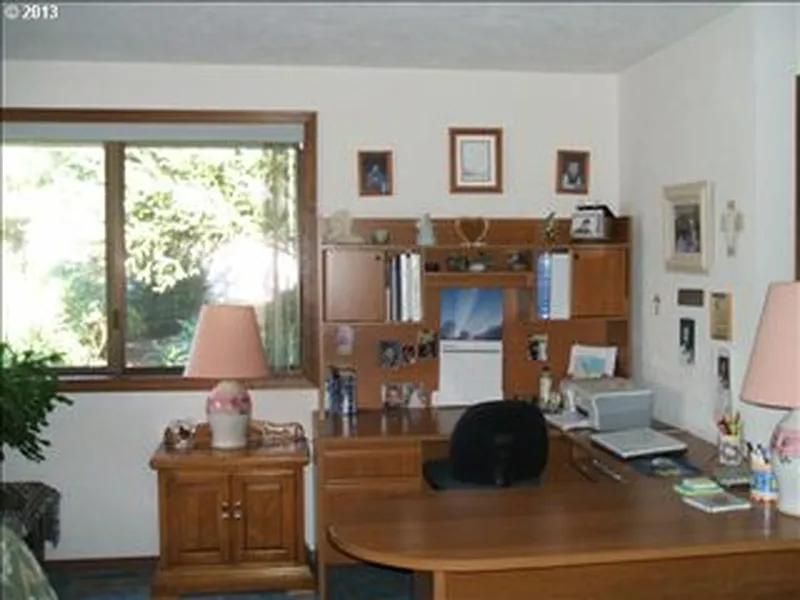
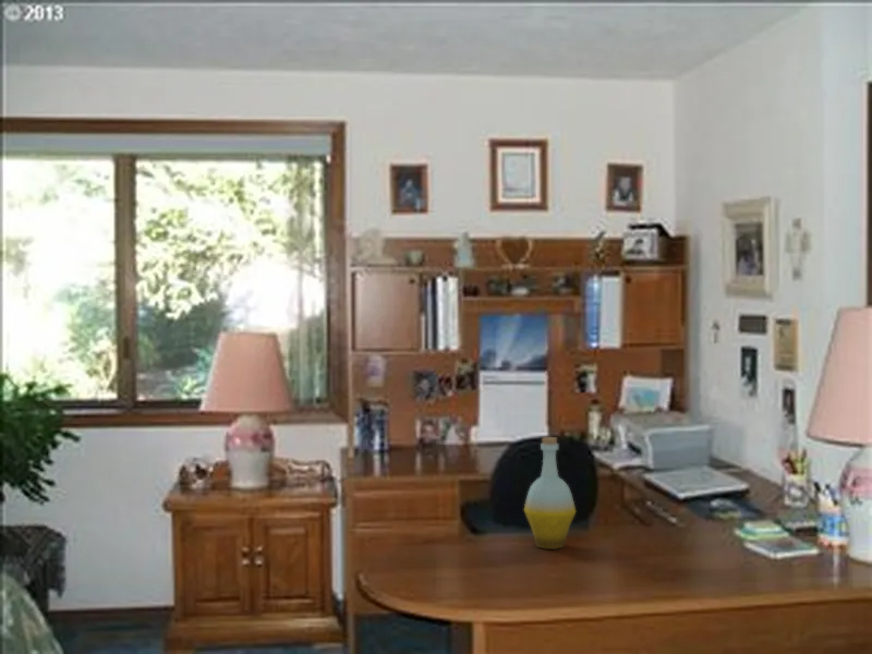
+ bottle [523,436,577,550]
